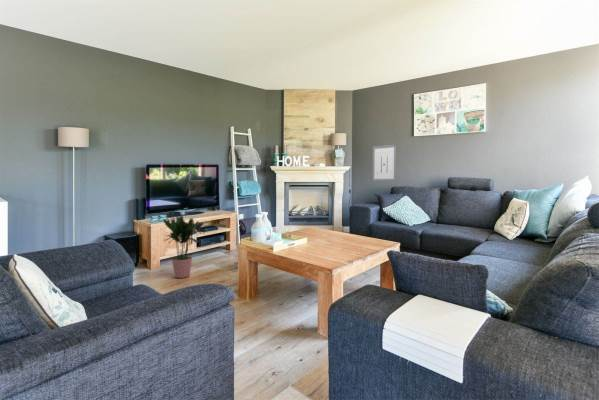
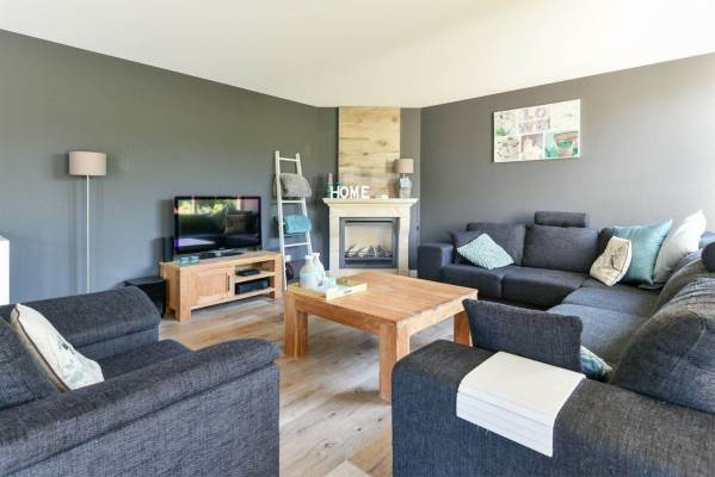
- potted plant [162,214,205,279]
- wall art [372,144,397,182]
